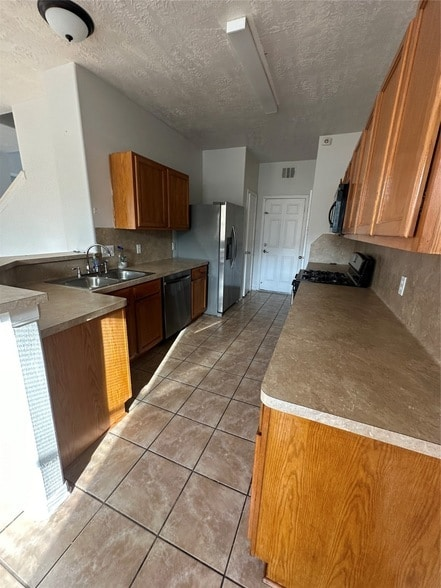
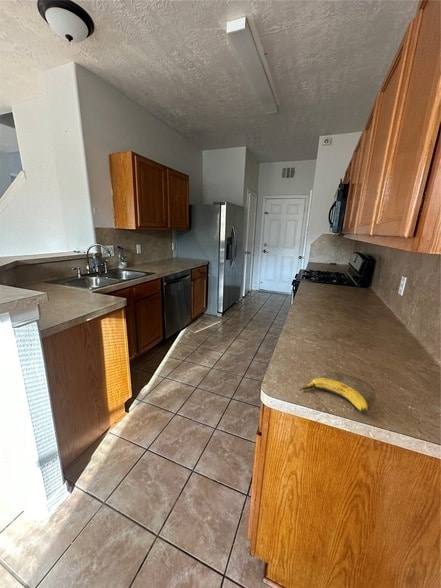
+ banana [299,377,369,415]
